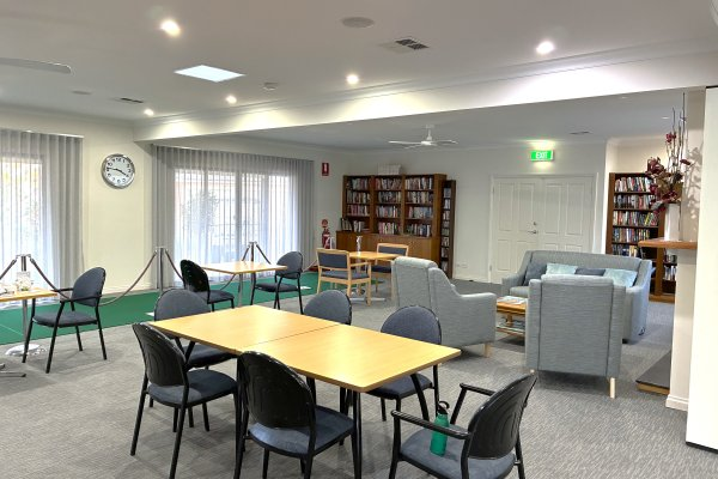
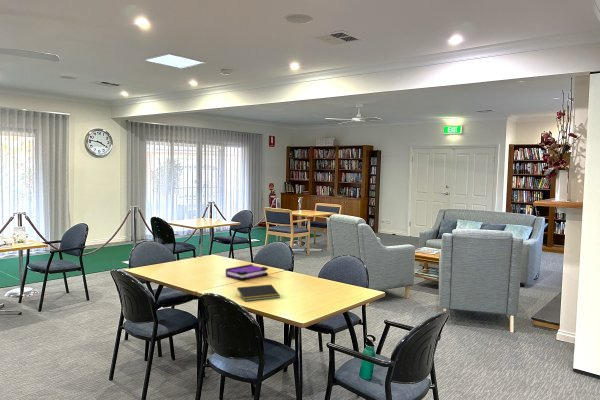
+ board game [225,263,269,282]
+ notepad [235,284,281,302]
